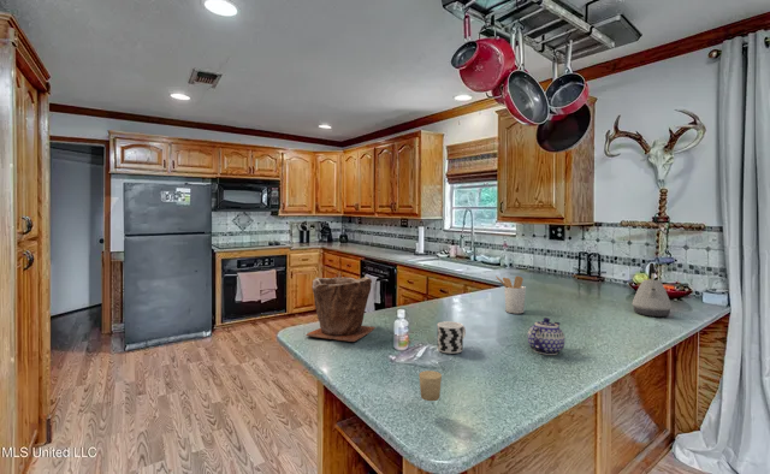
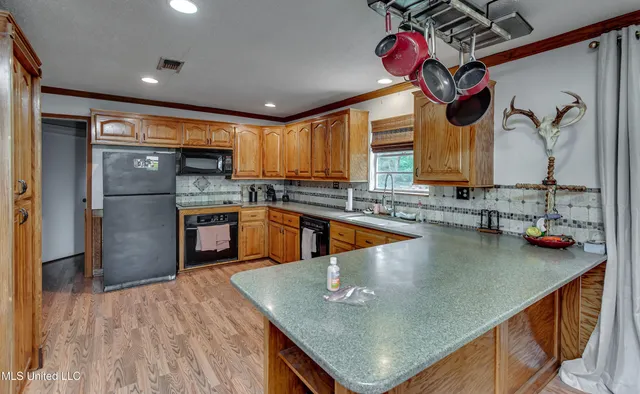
- kettle [630,261,673,318]
- utensil holder [494,275,527,315]
- candle [417,369,443,402]
- plant pot [304,275,377,343]
- cup [437,320,467,355]
- teapot [527,316,565,356]
